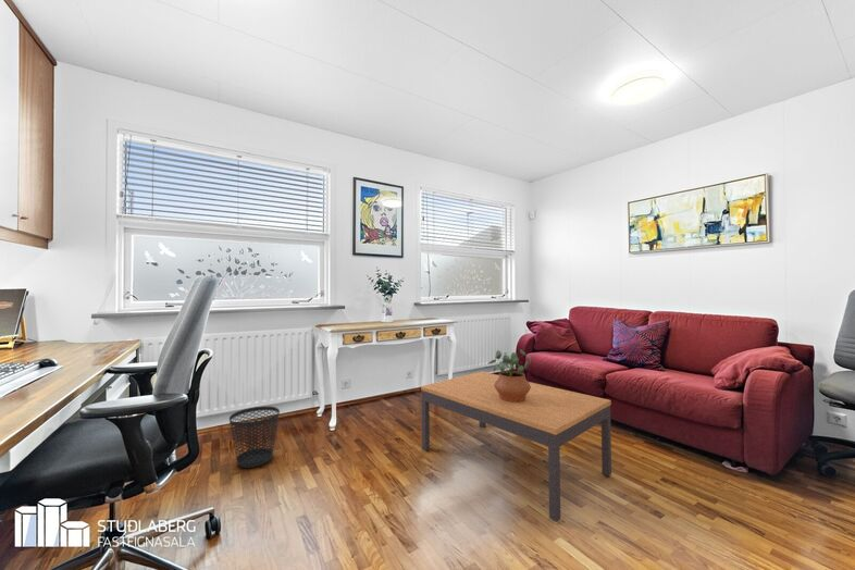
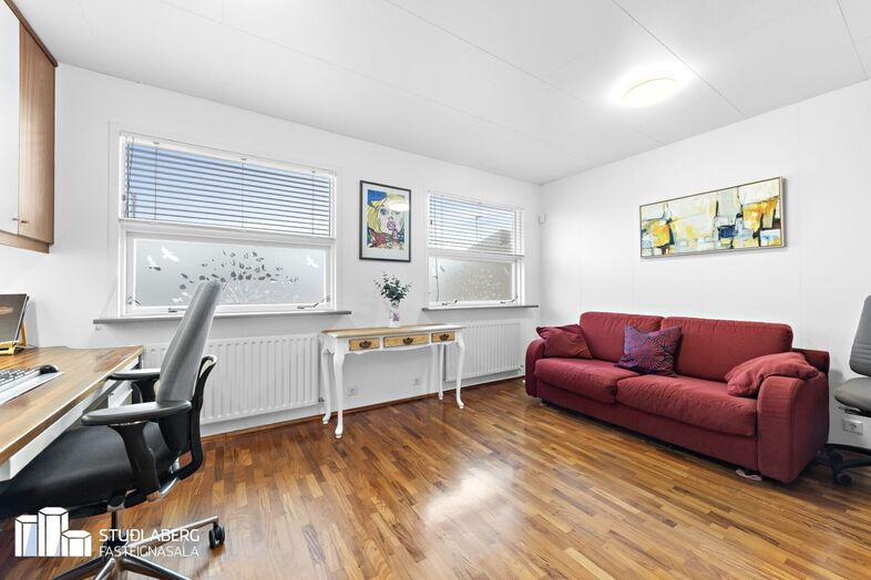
- potted plant [487,348,532,402]
- wastebasket [228,406,281,469]
- coffee table [420,371,612,523]
